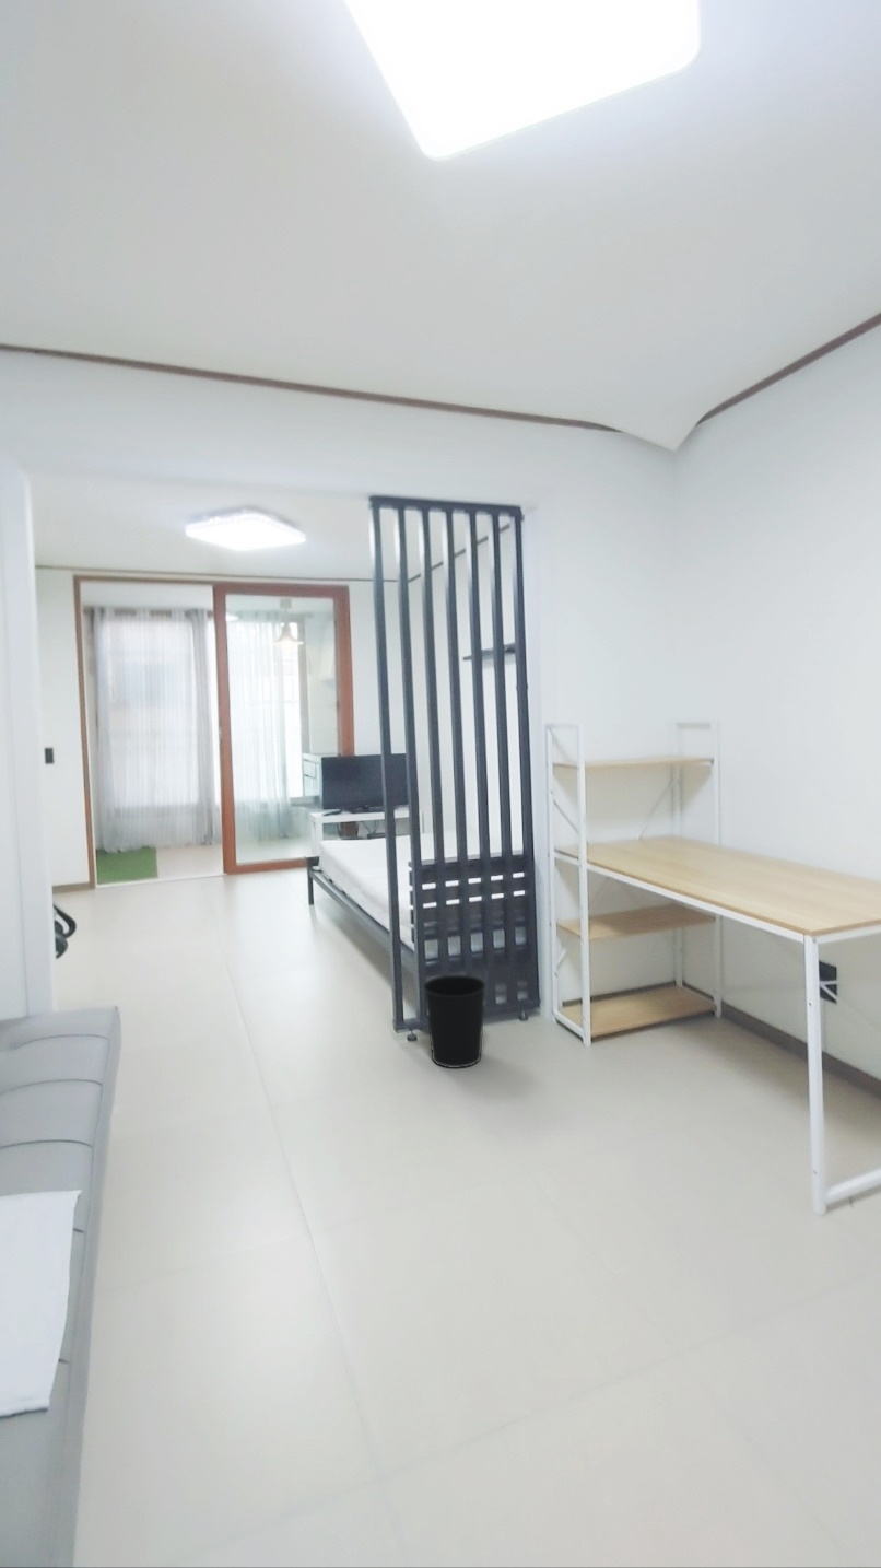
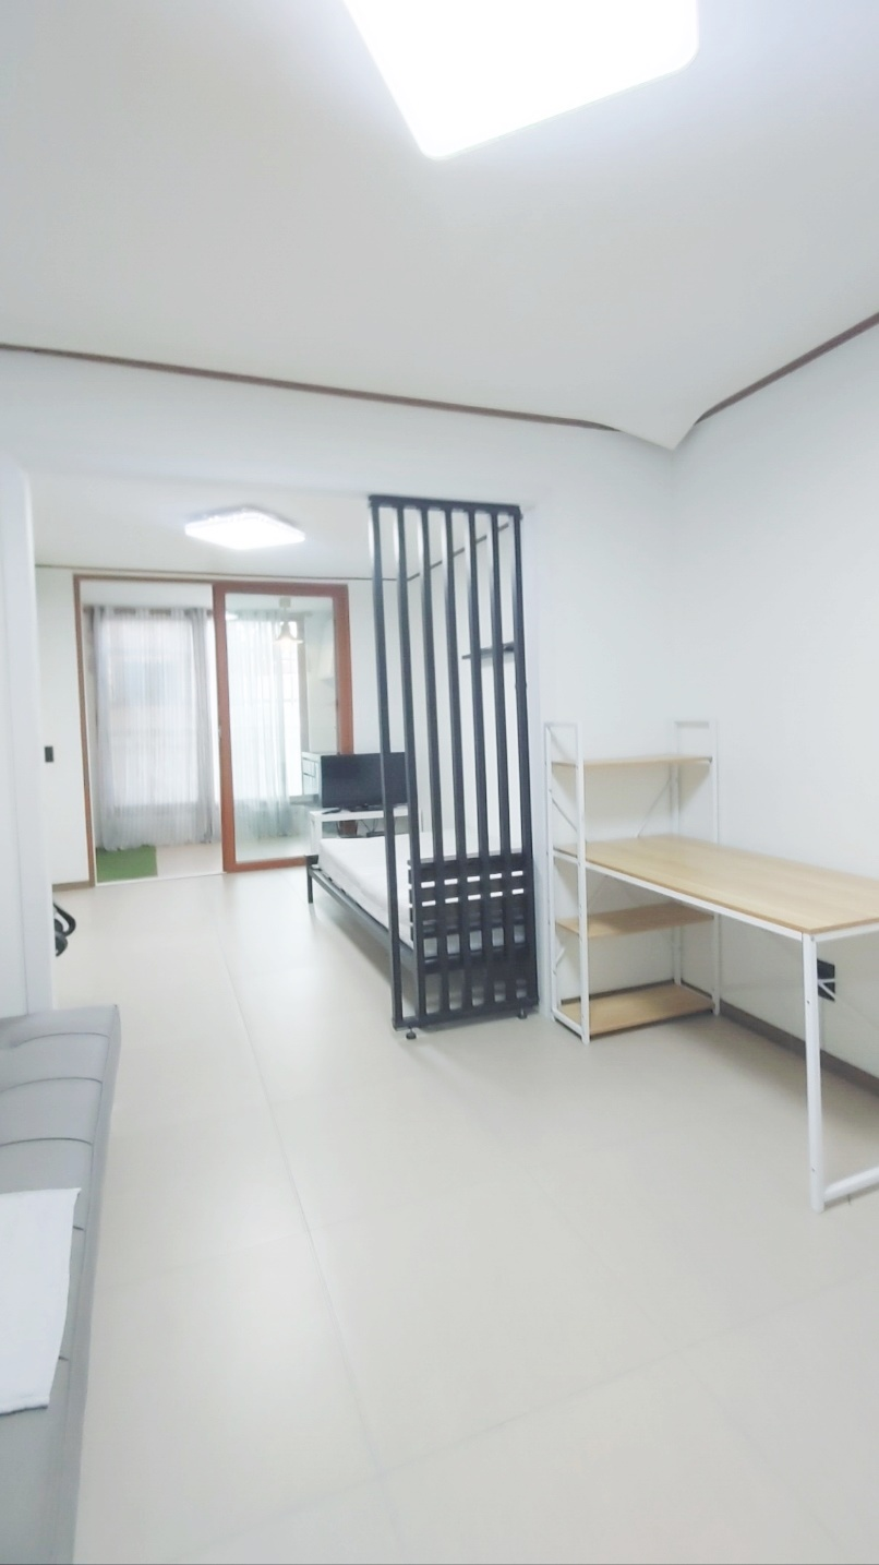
- wastebasket [422,974,488,1069]
